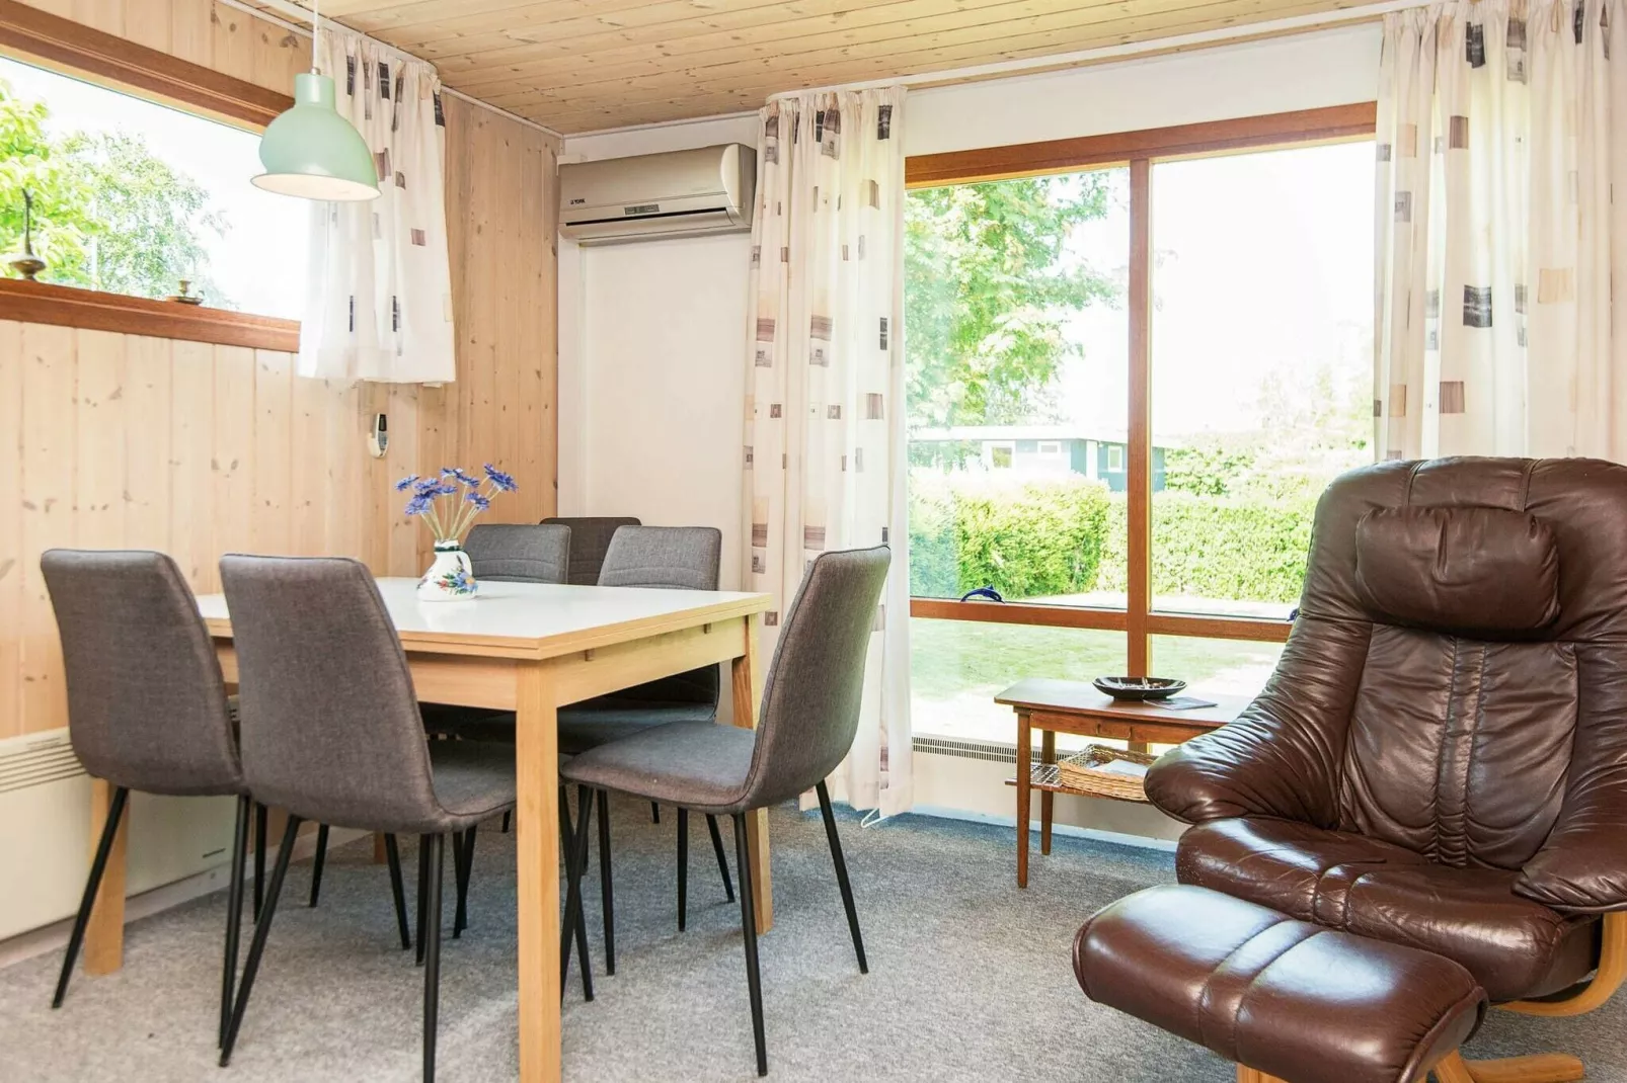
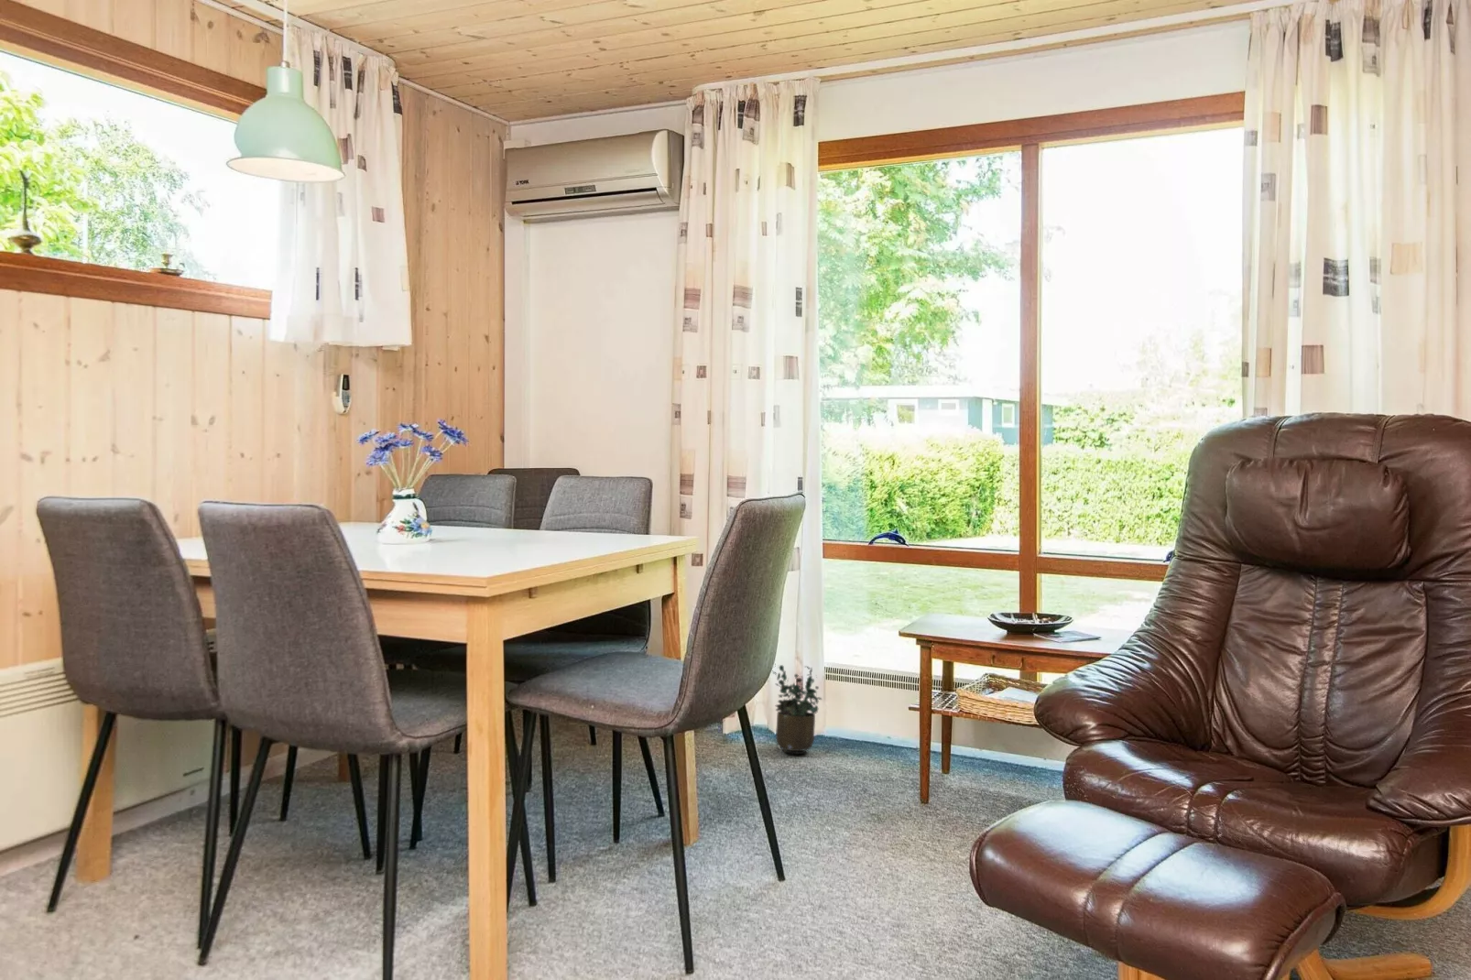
+ potted plant [772,664,822,755]
